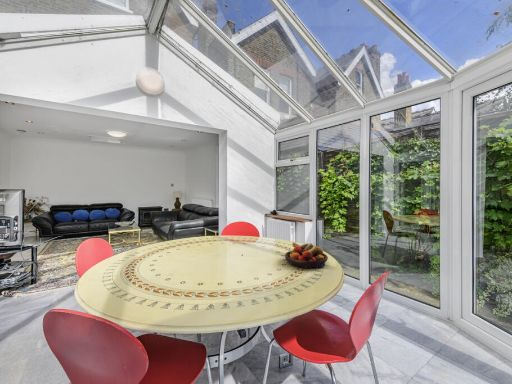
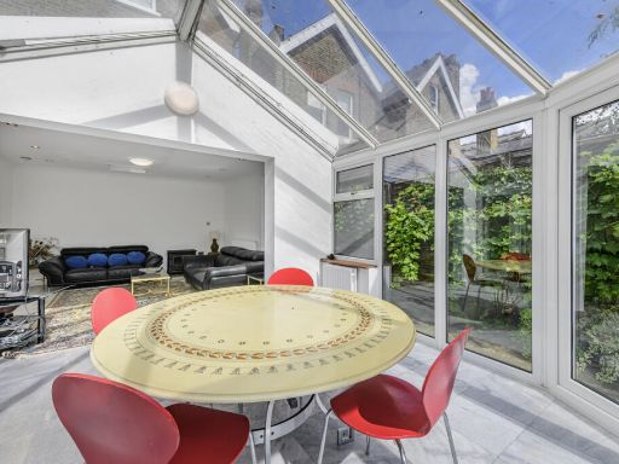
- fruit bowl [284,241,329,269]
